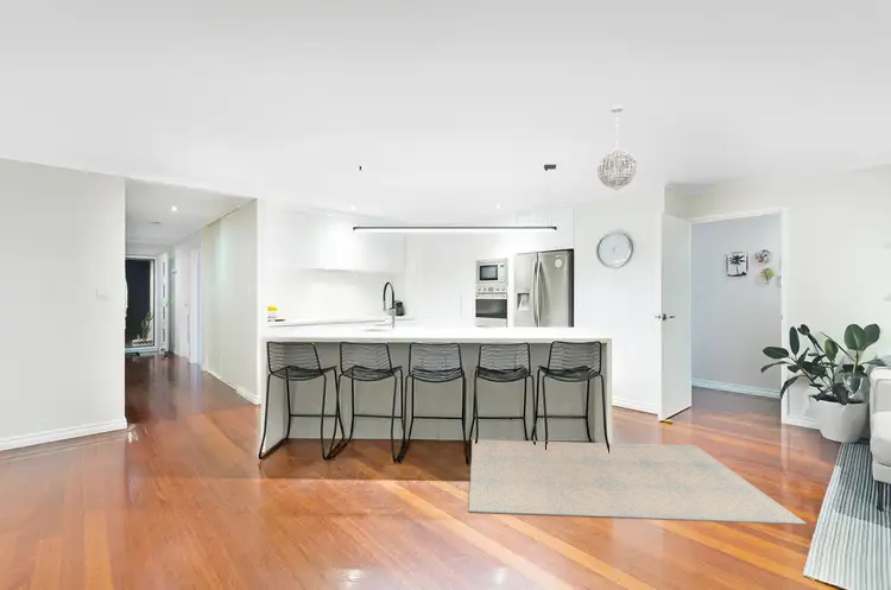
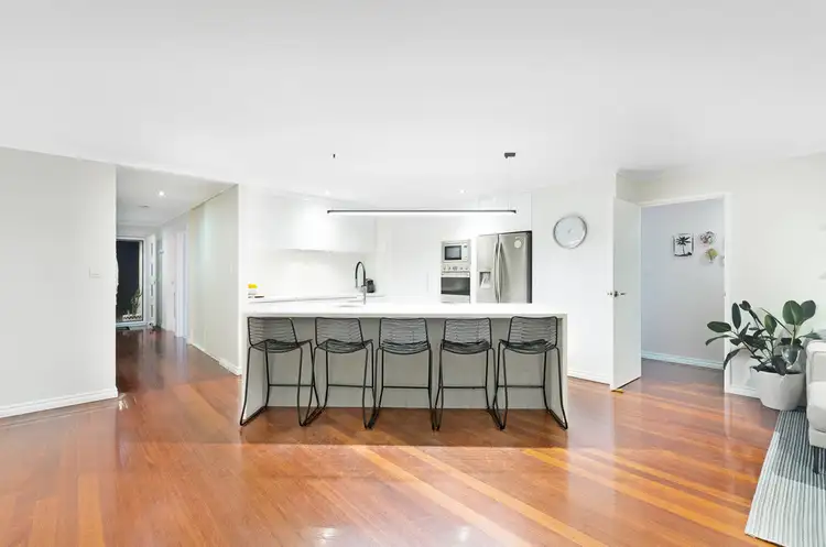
- pendant light [596,103,639,195]
- rug [467,438,808,526]
